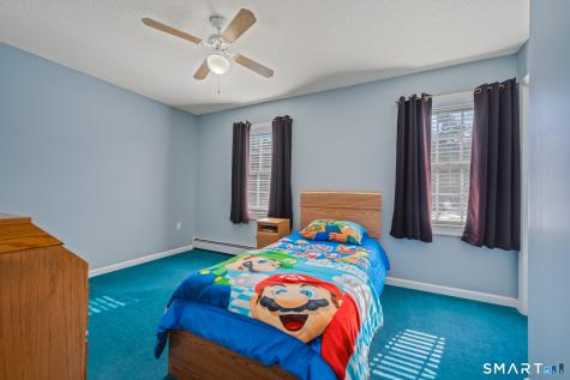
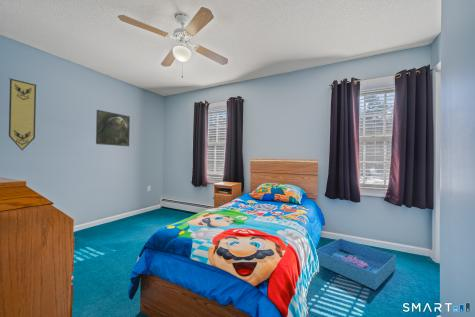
+ storage bin [315,238,397,291]
+ pennant [8,77,37,151]
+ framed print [95,109,131,147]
